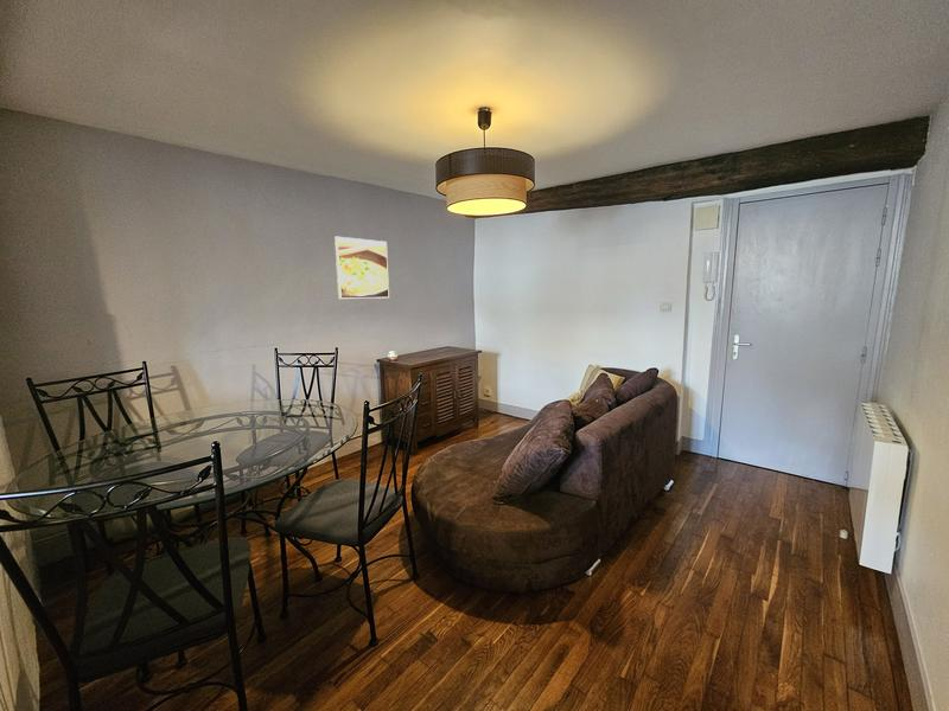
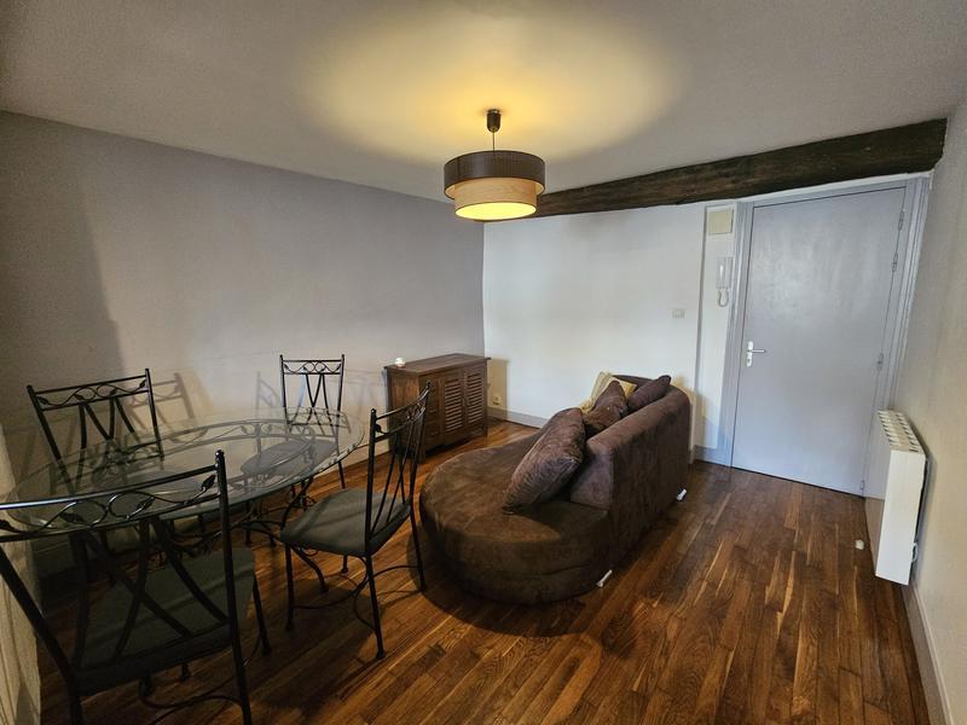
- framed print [333,236,390,300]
